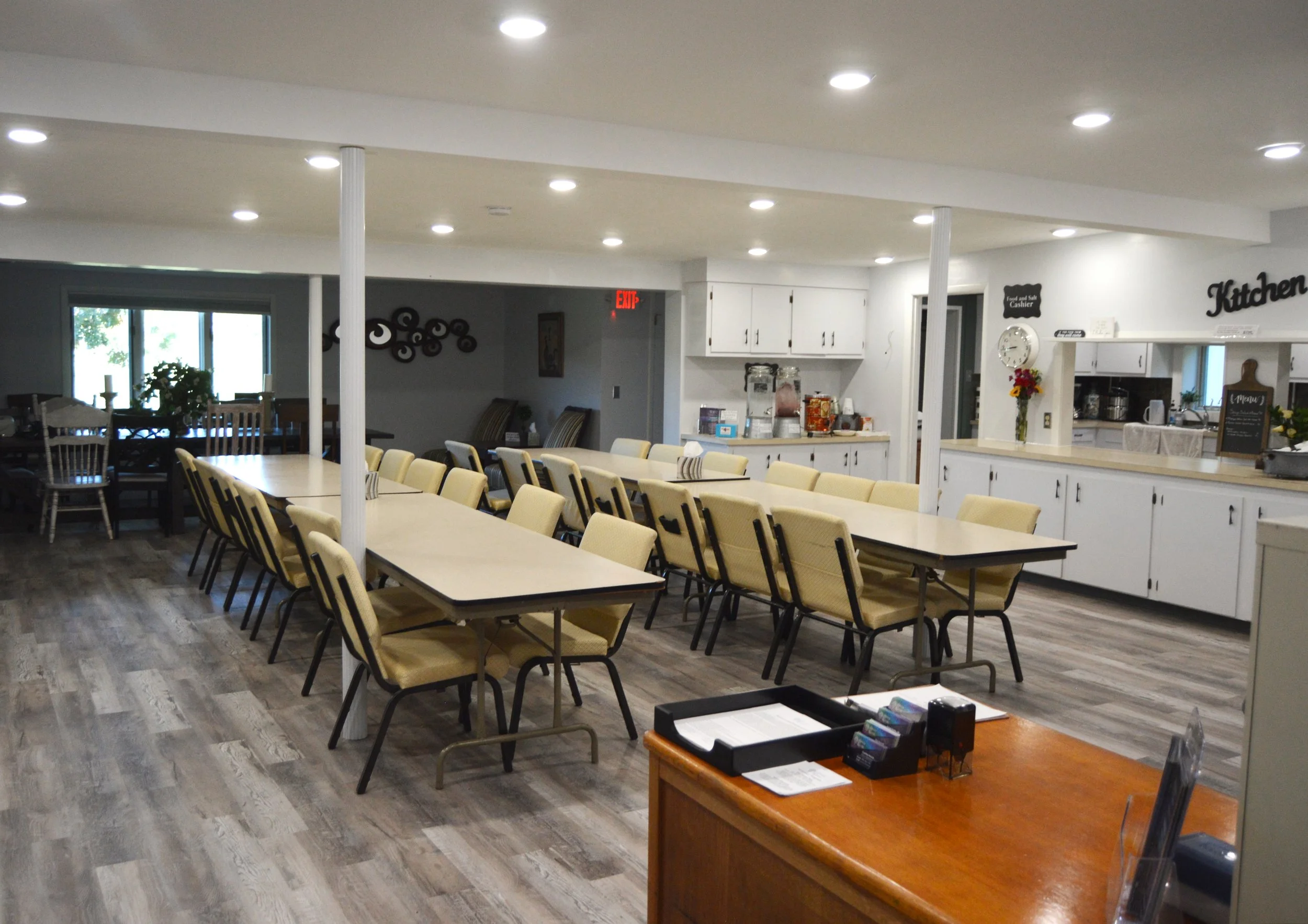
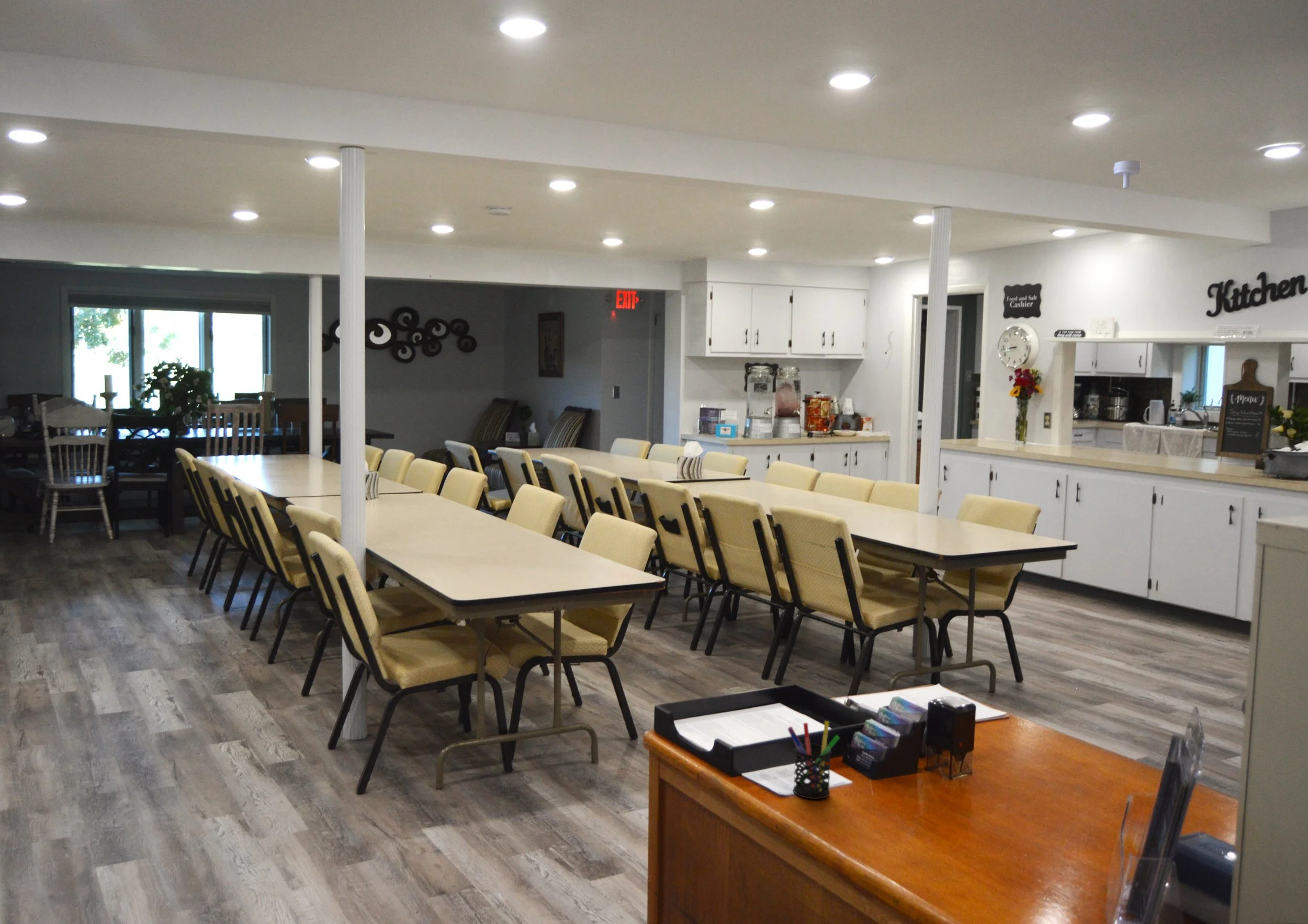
+ pen holder [787,721,840,800]
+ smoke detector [1113,160,1142,189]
